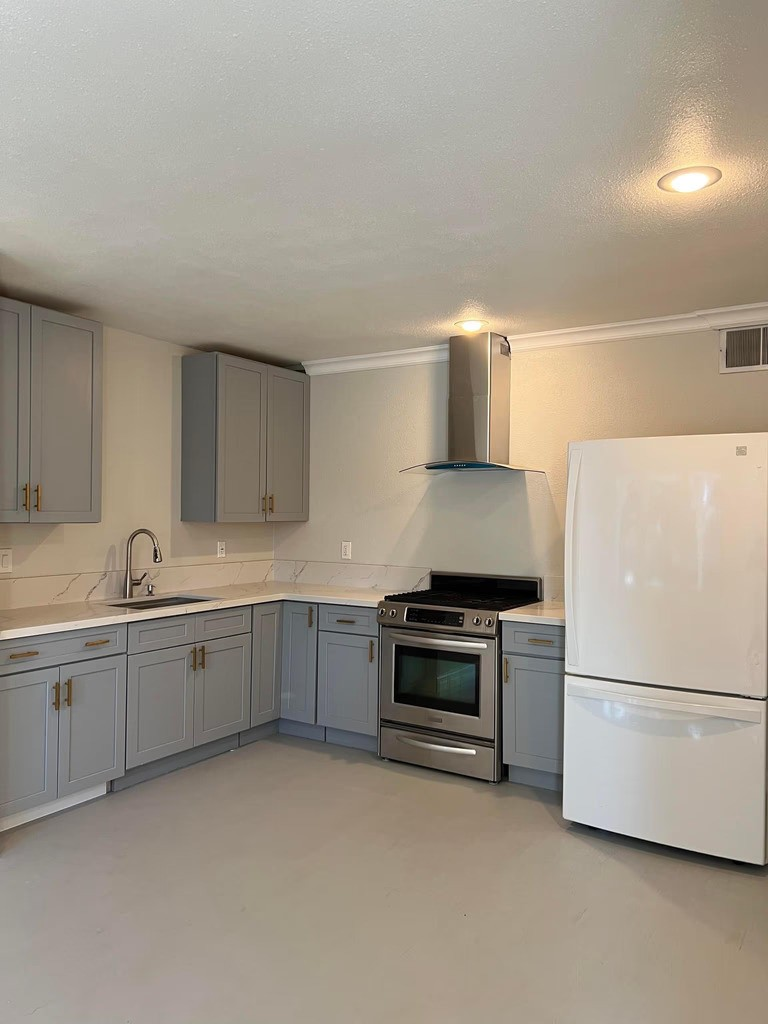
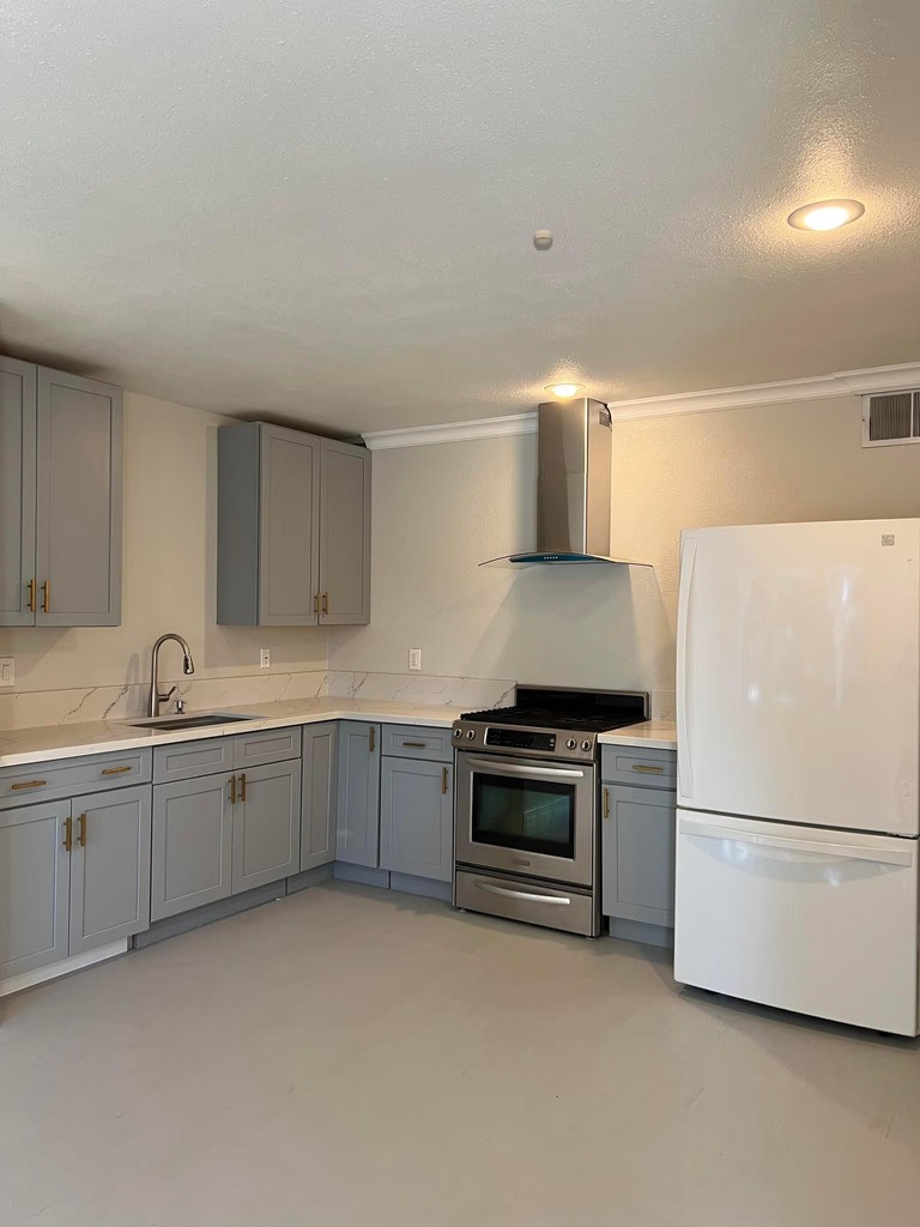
+ smoke detector [532,229,555,252]
